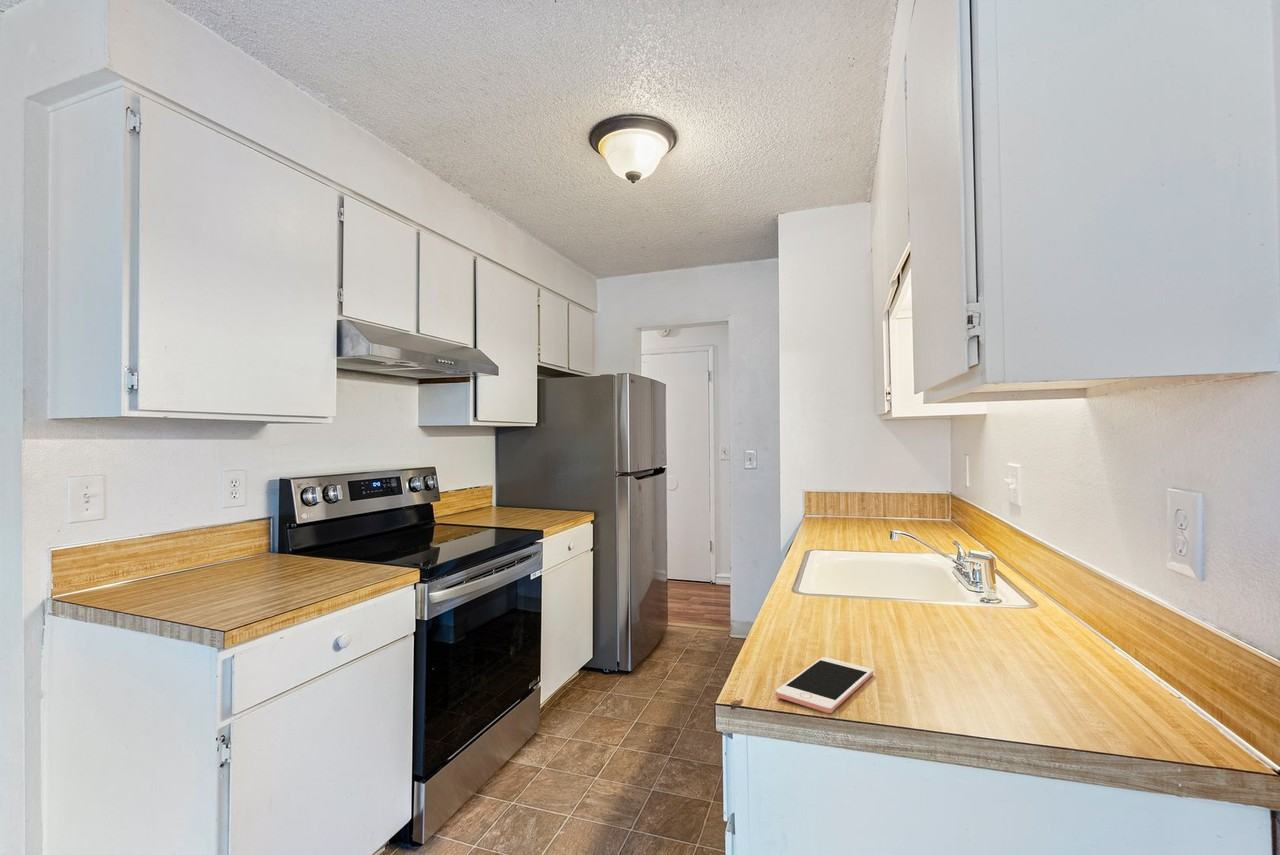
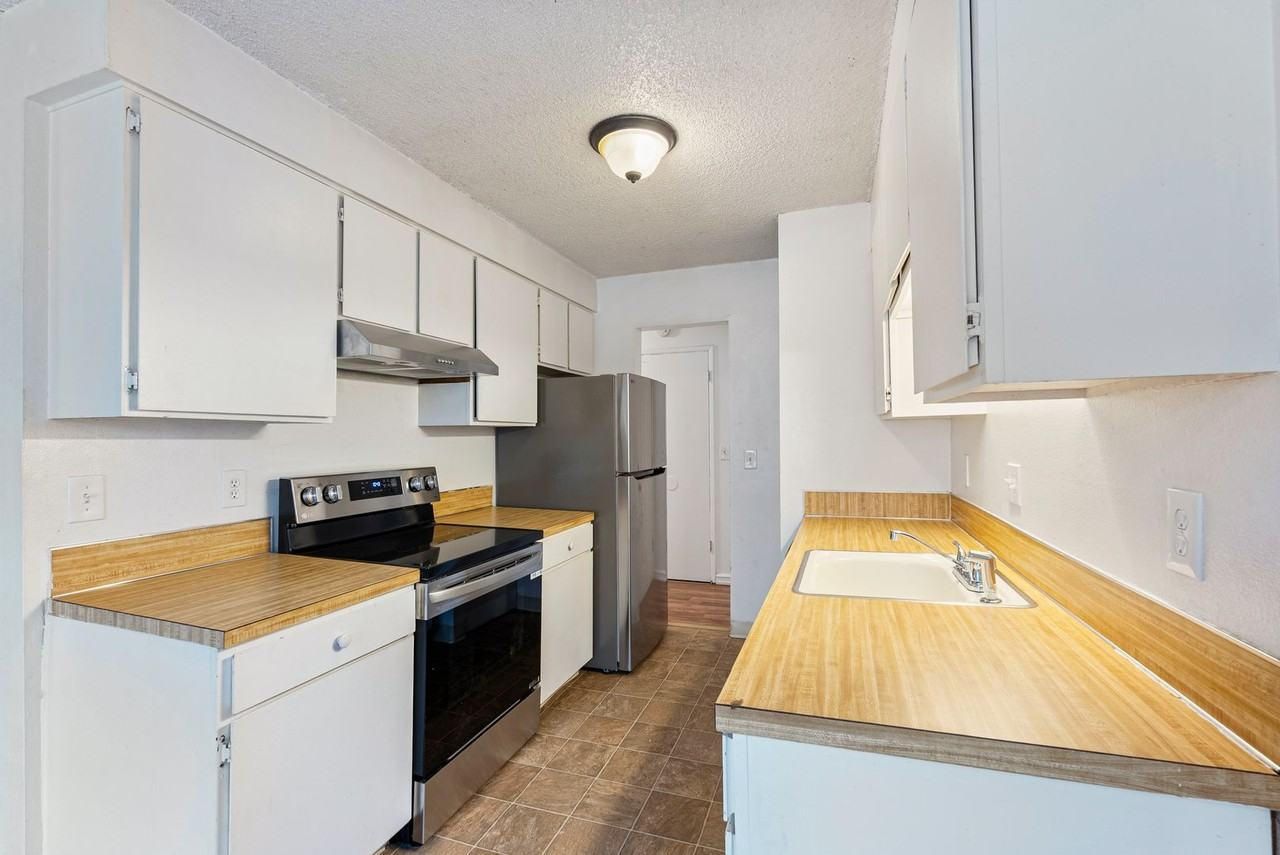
- cell phone [775,656,874,714]
